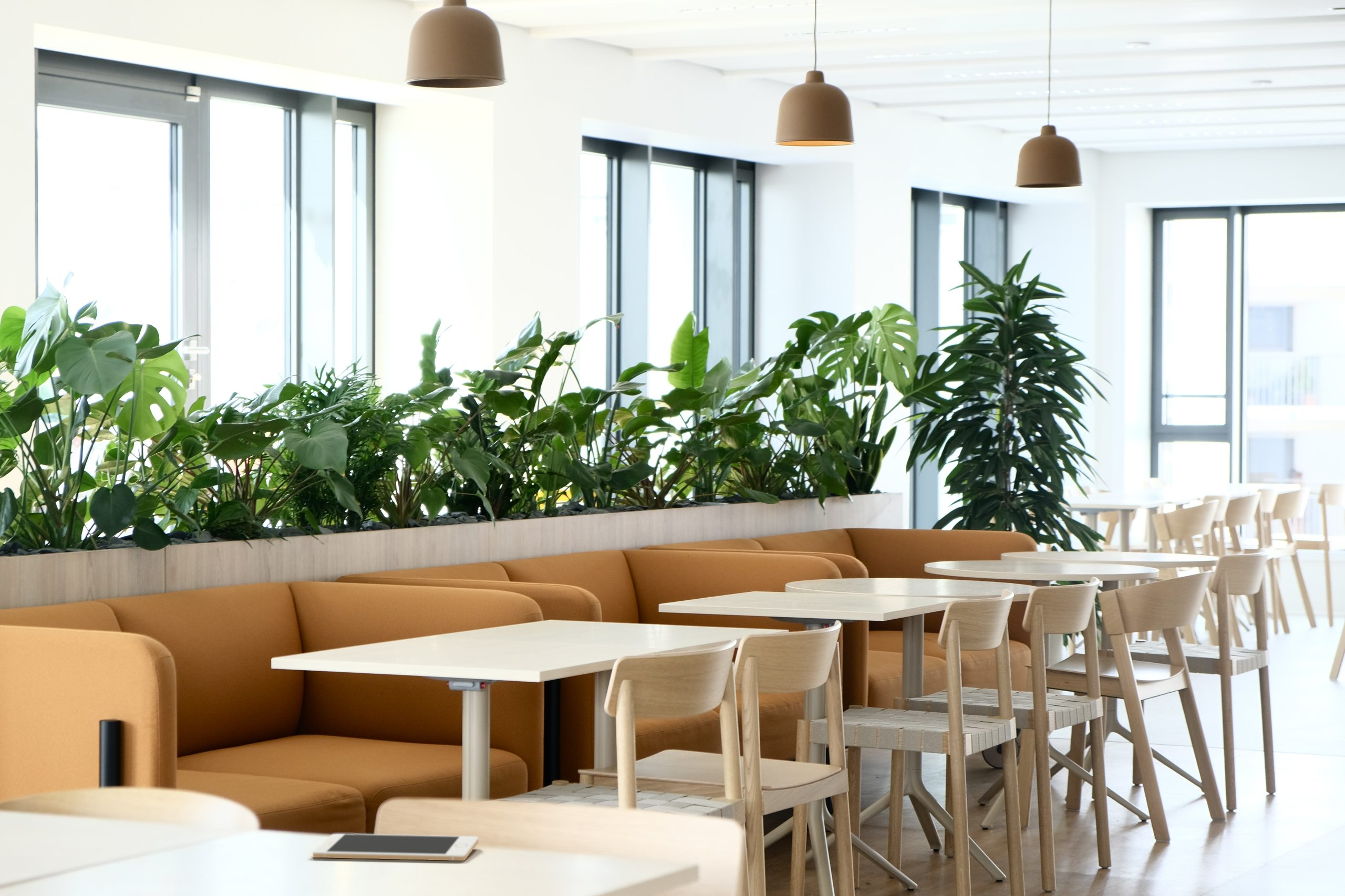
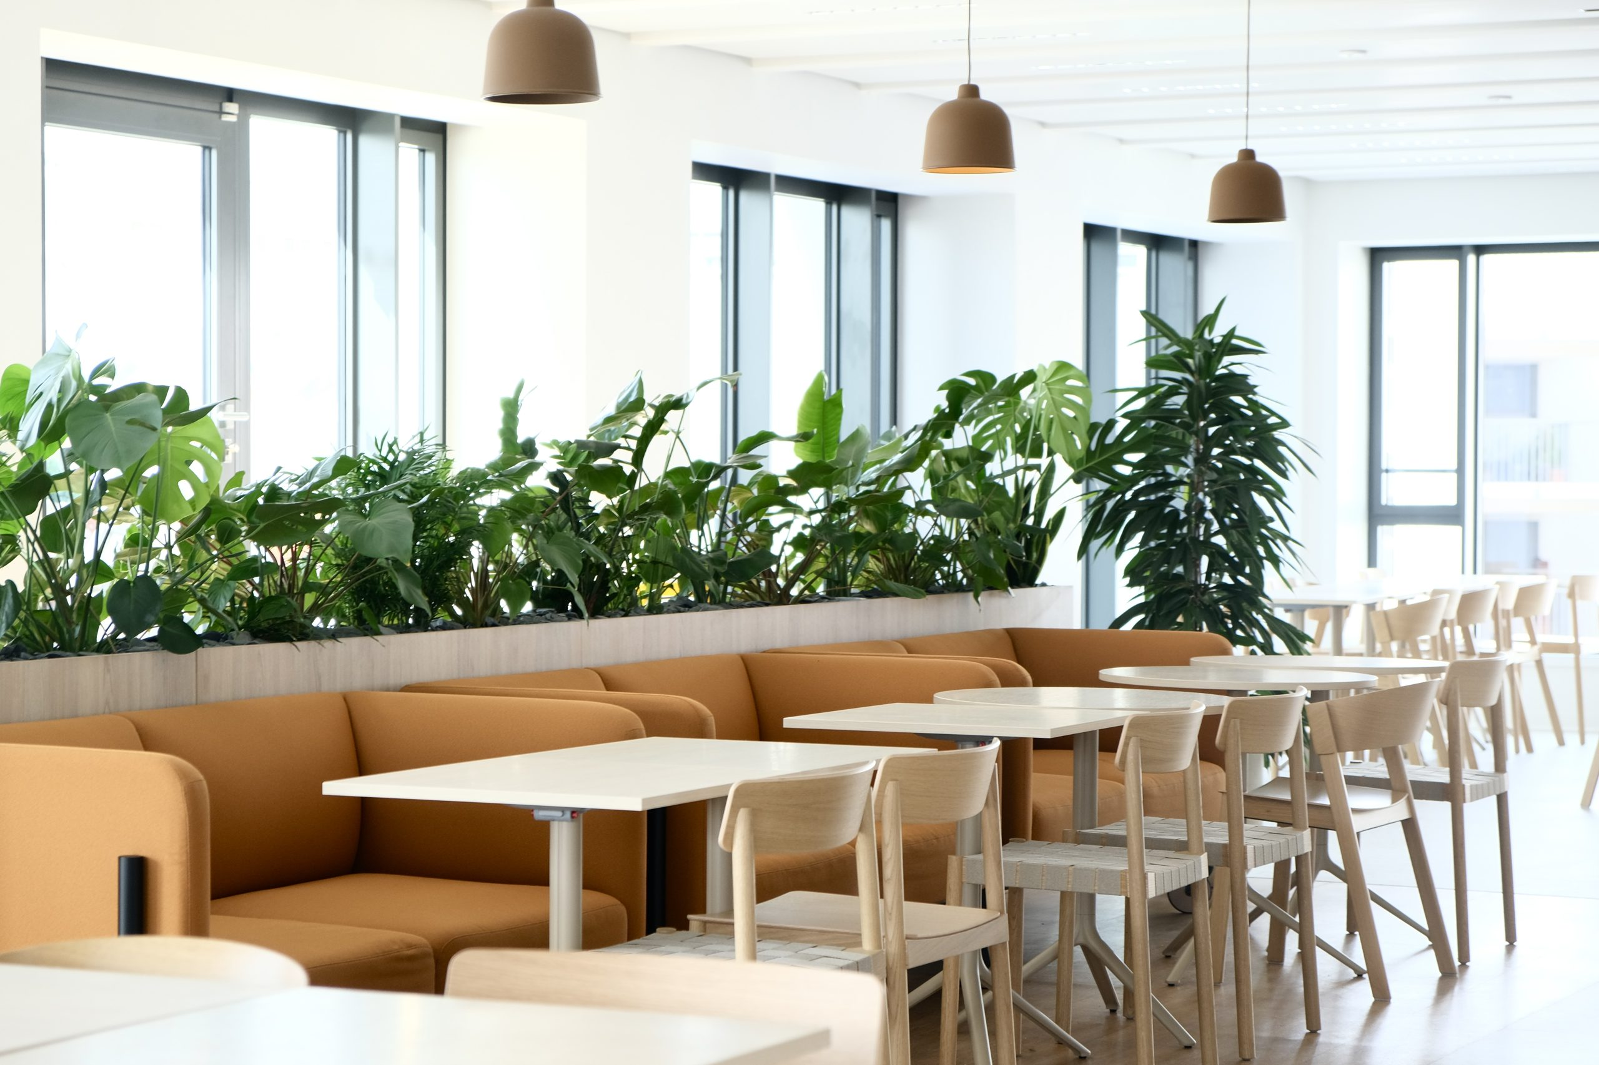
- cell phone [312,833,479,861]
